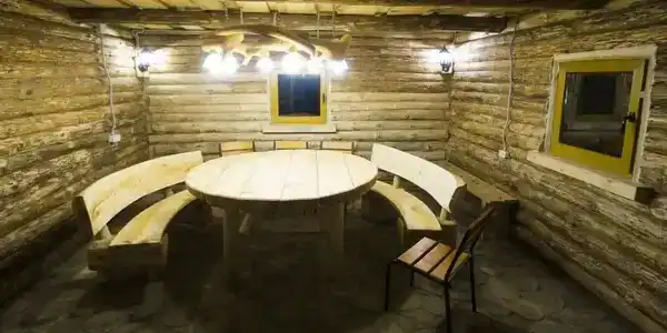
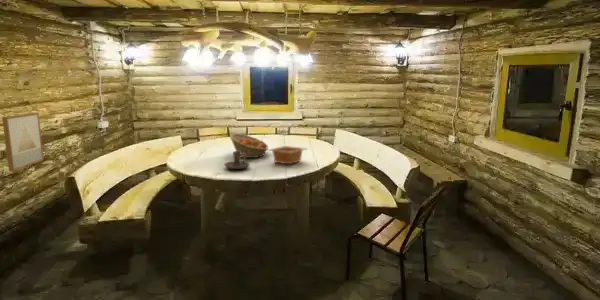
+ wall art [1,112,45,172]
+ fruit basket [229,133,269,159]
+ serving bowl [267,145,308,165]
+ candle holder [223,150,250,170]
